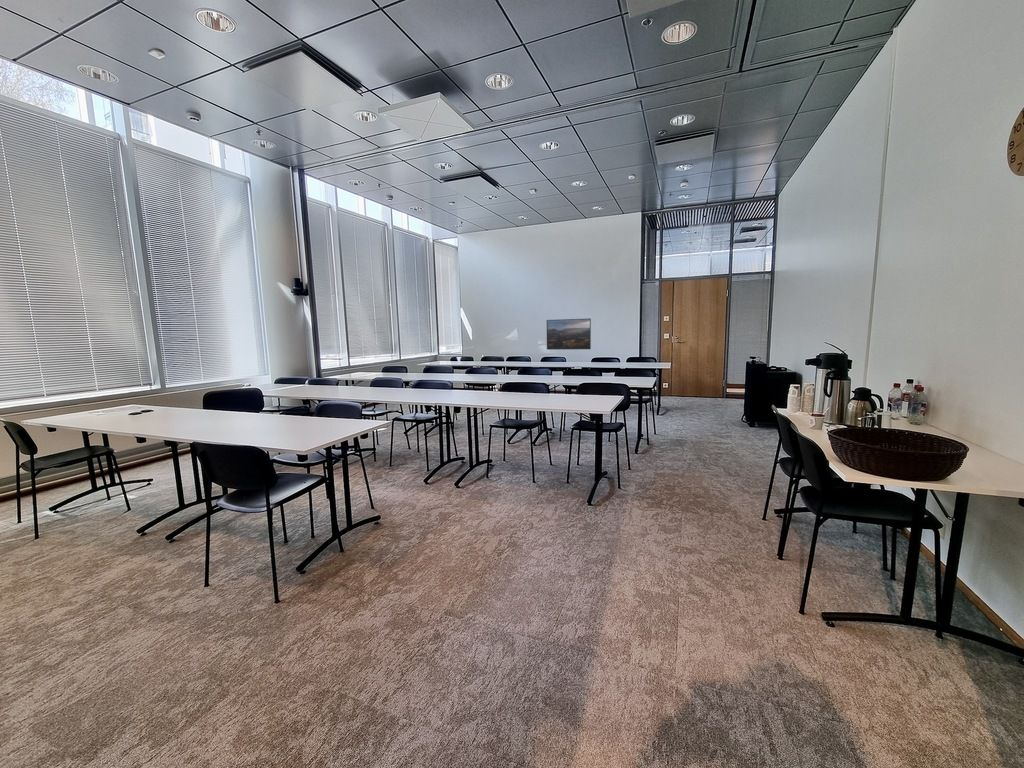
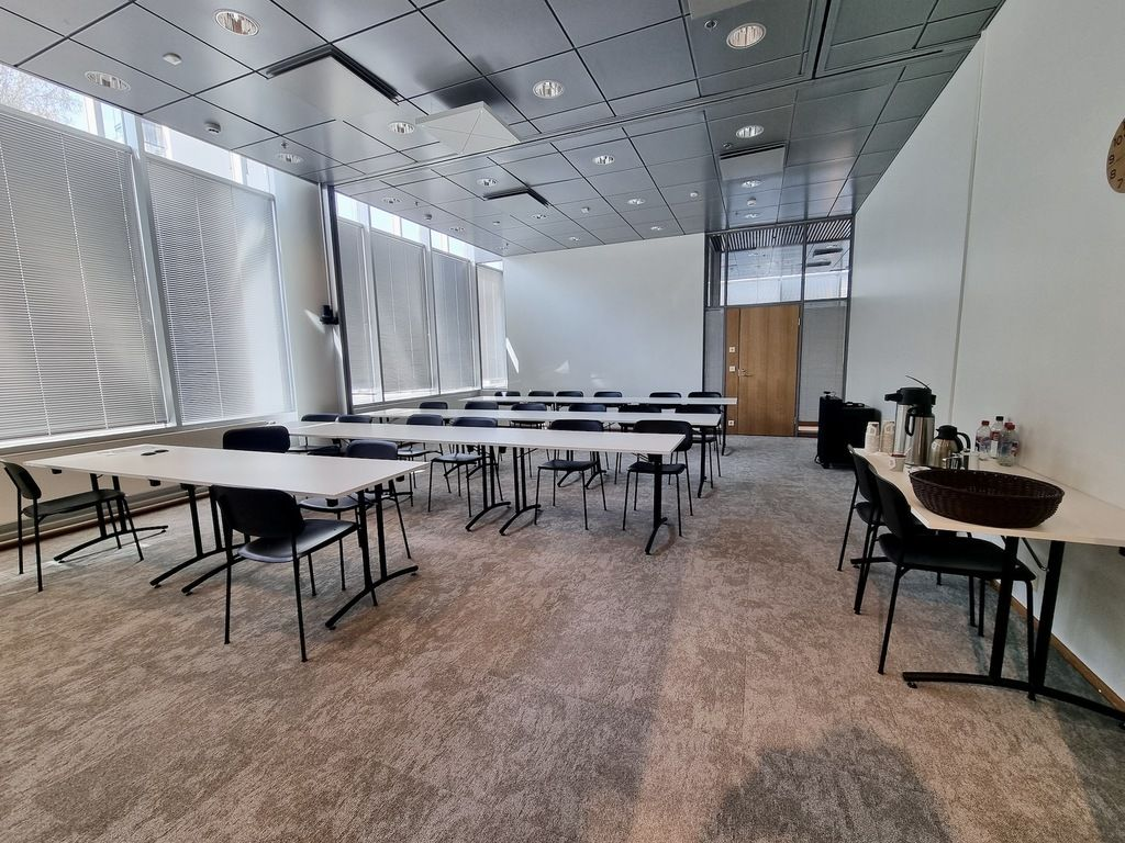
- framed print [546,318,592,351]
